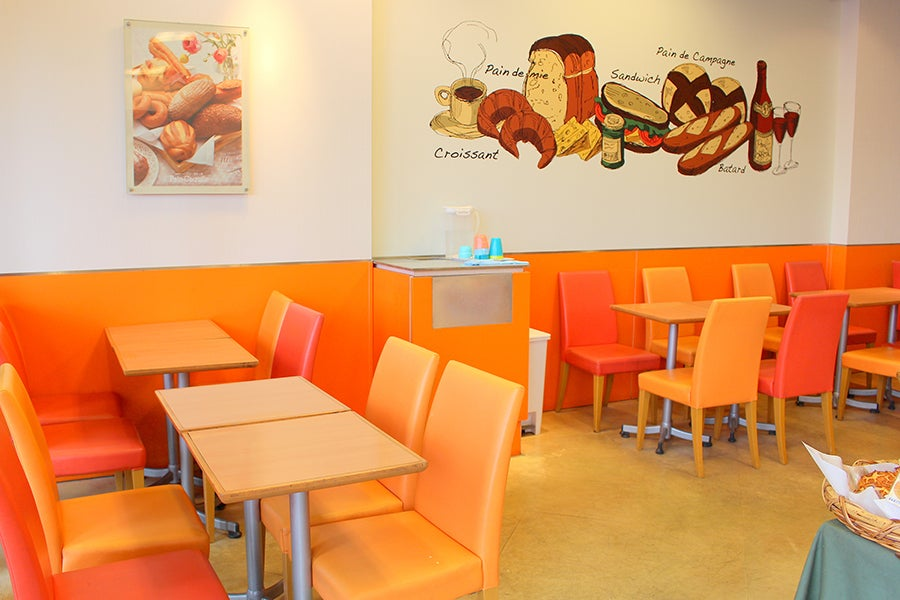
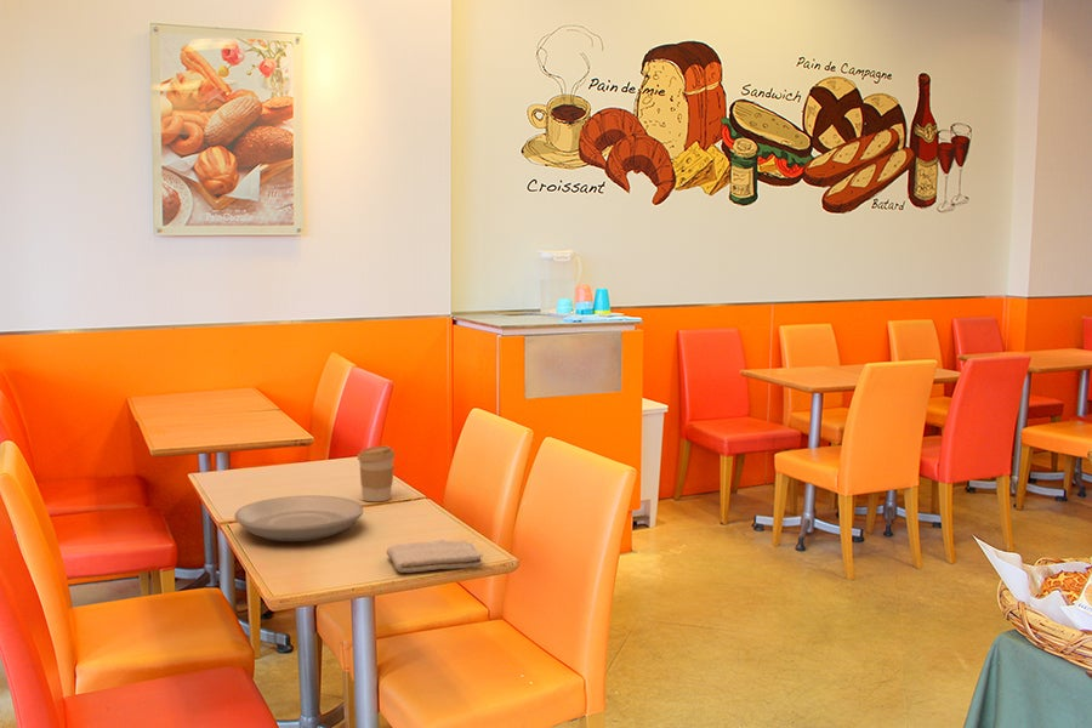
+ washcloth [386,539,484,574]
+ coffee cup [357,445,396,502]
+ plate [233,494,364,542]
